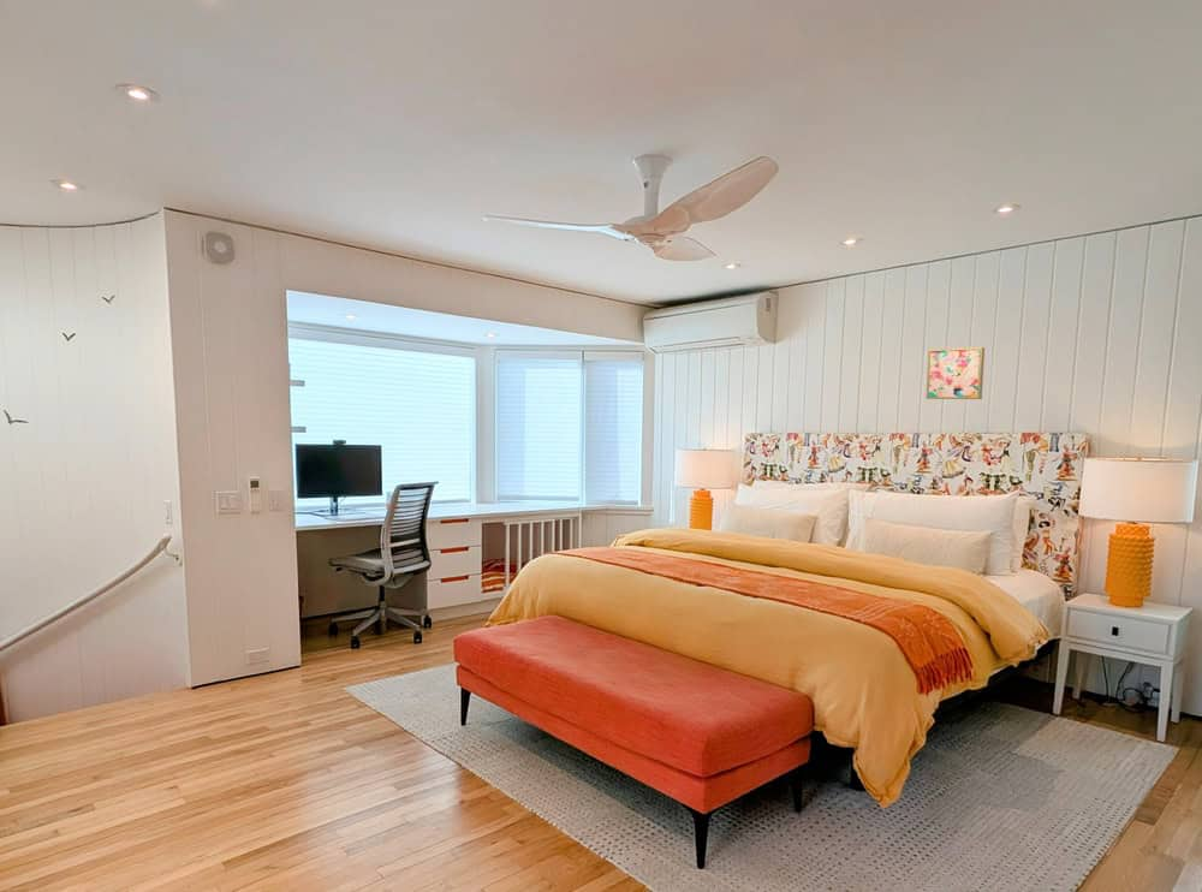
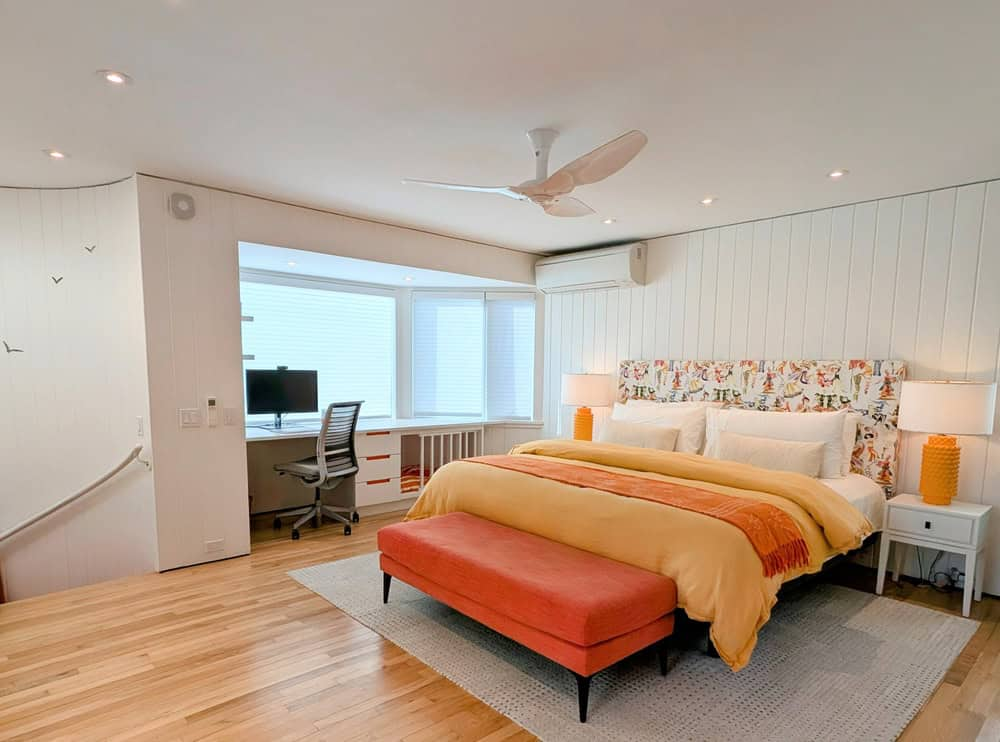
- wall art [926,346,986,400]
